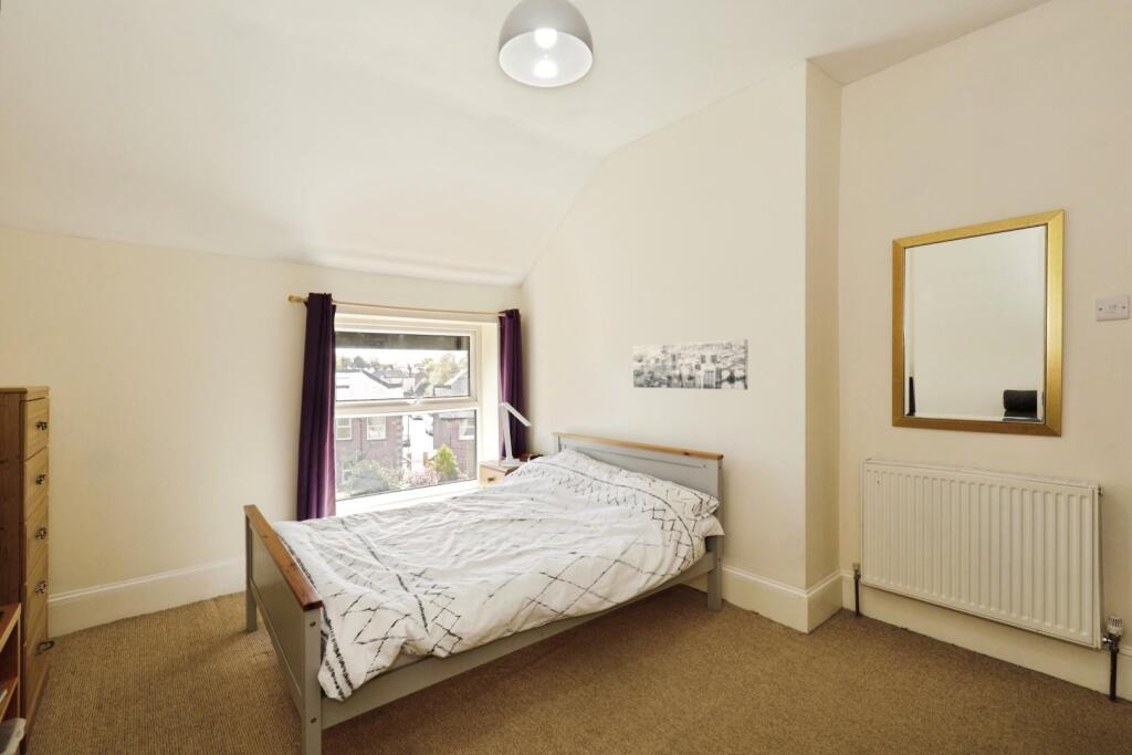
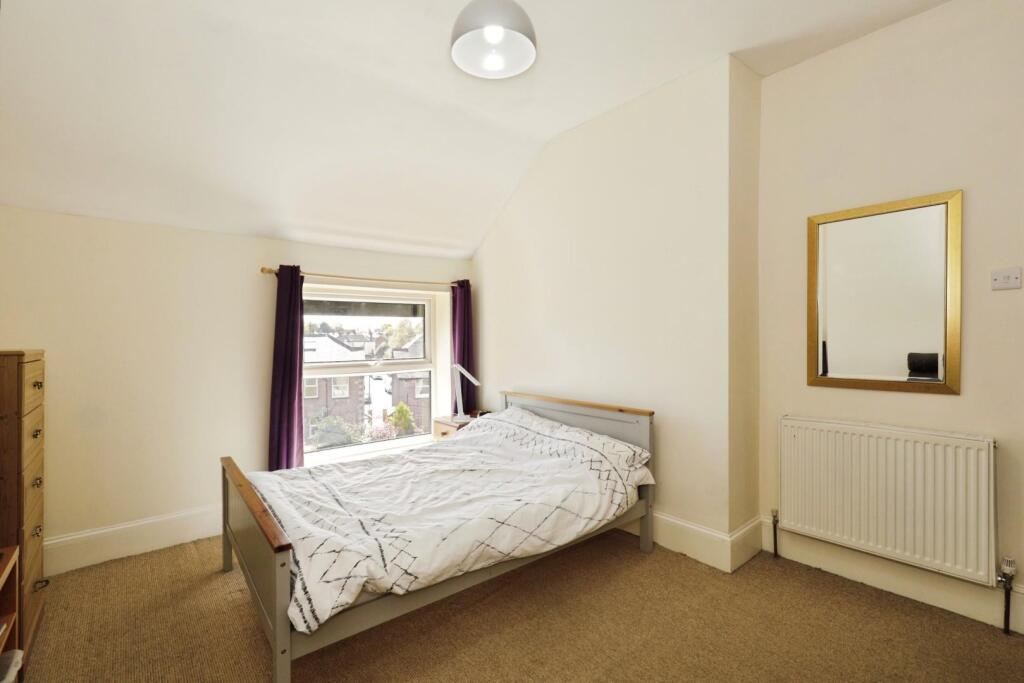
- wall art [632,338,750,390]
